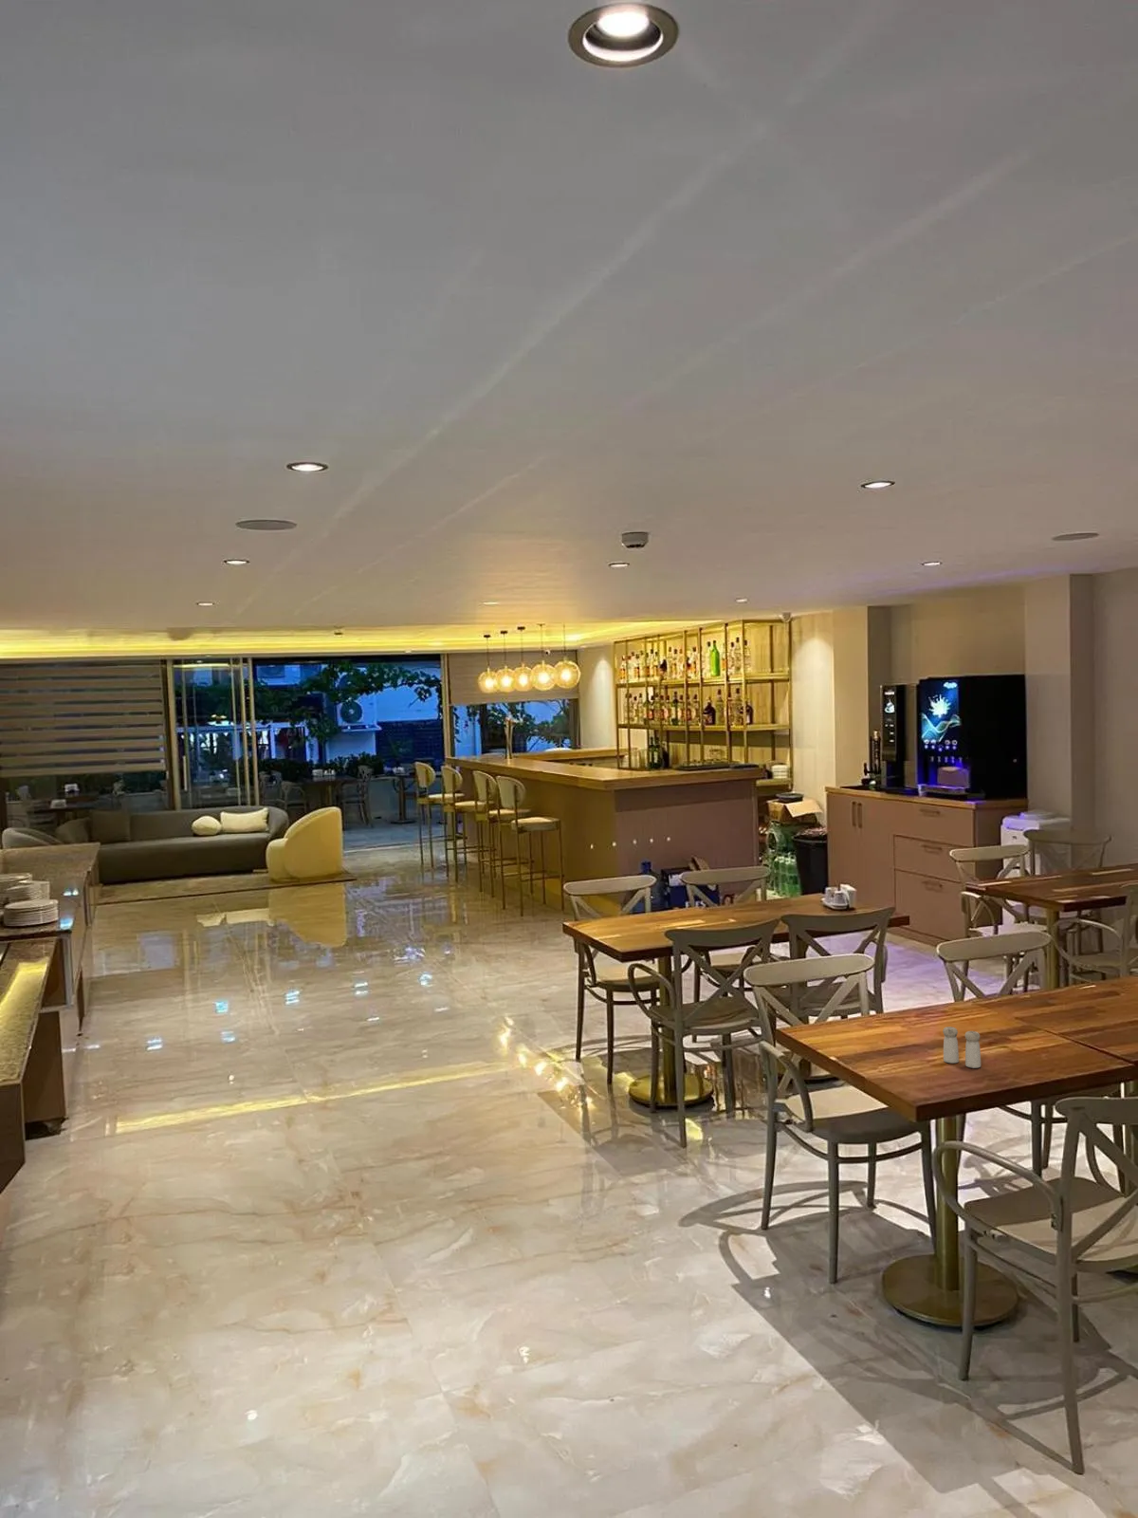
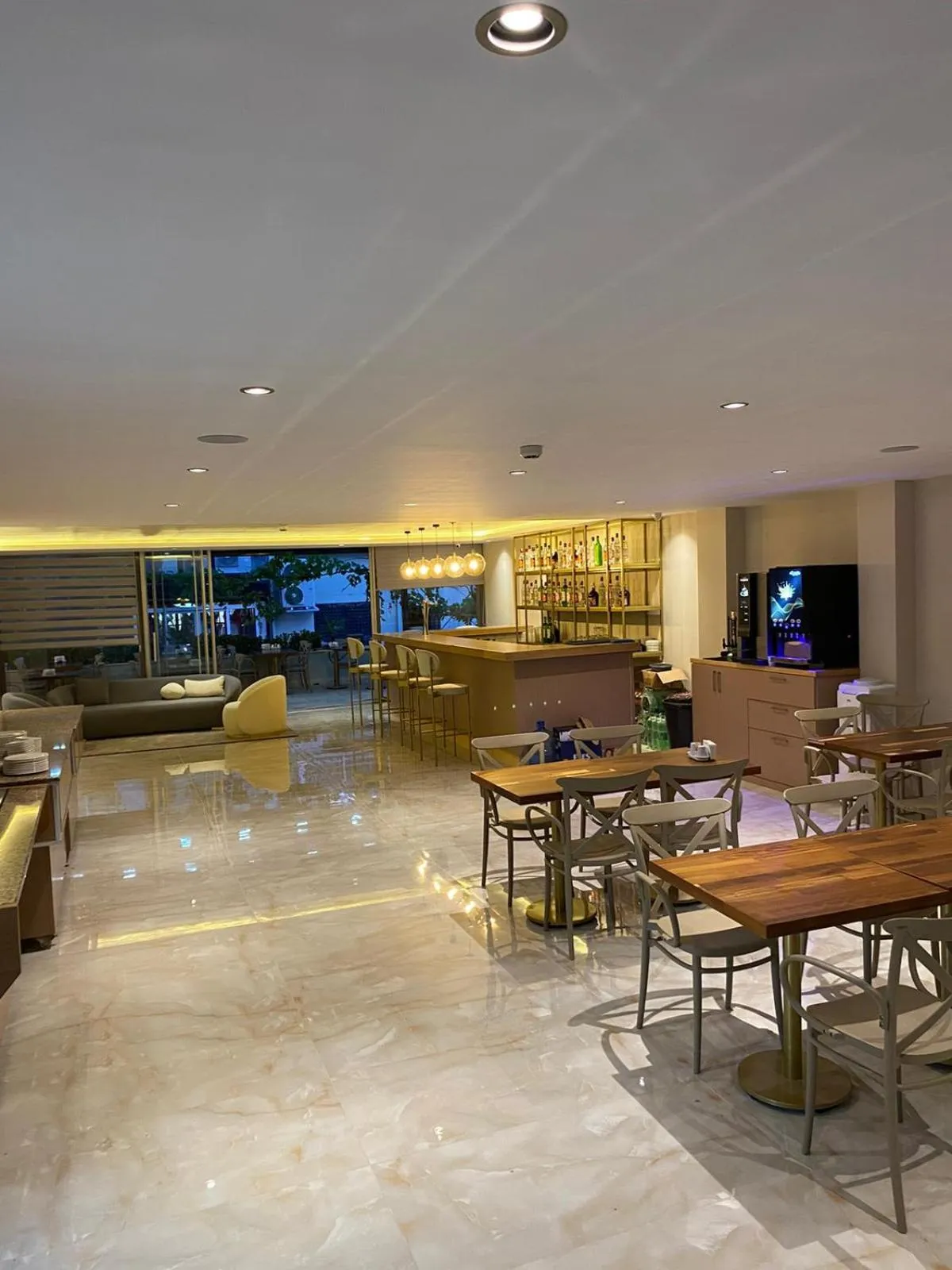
- salt and pepper shaker [942,1026,981,1070]
